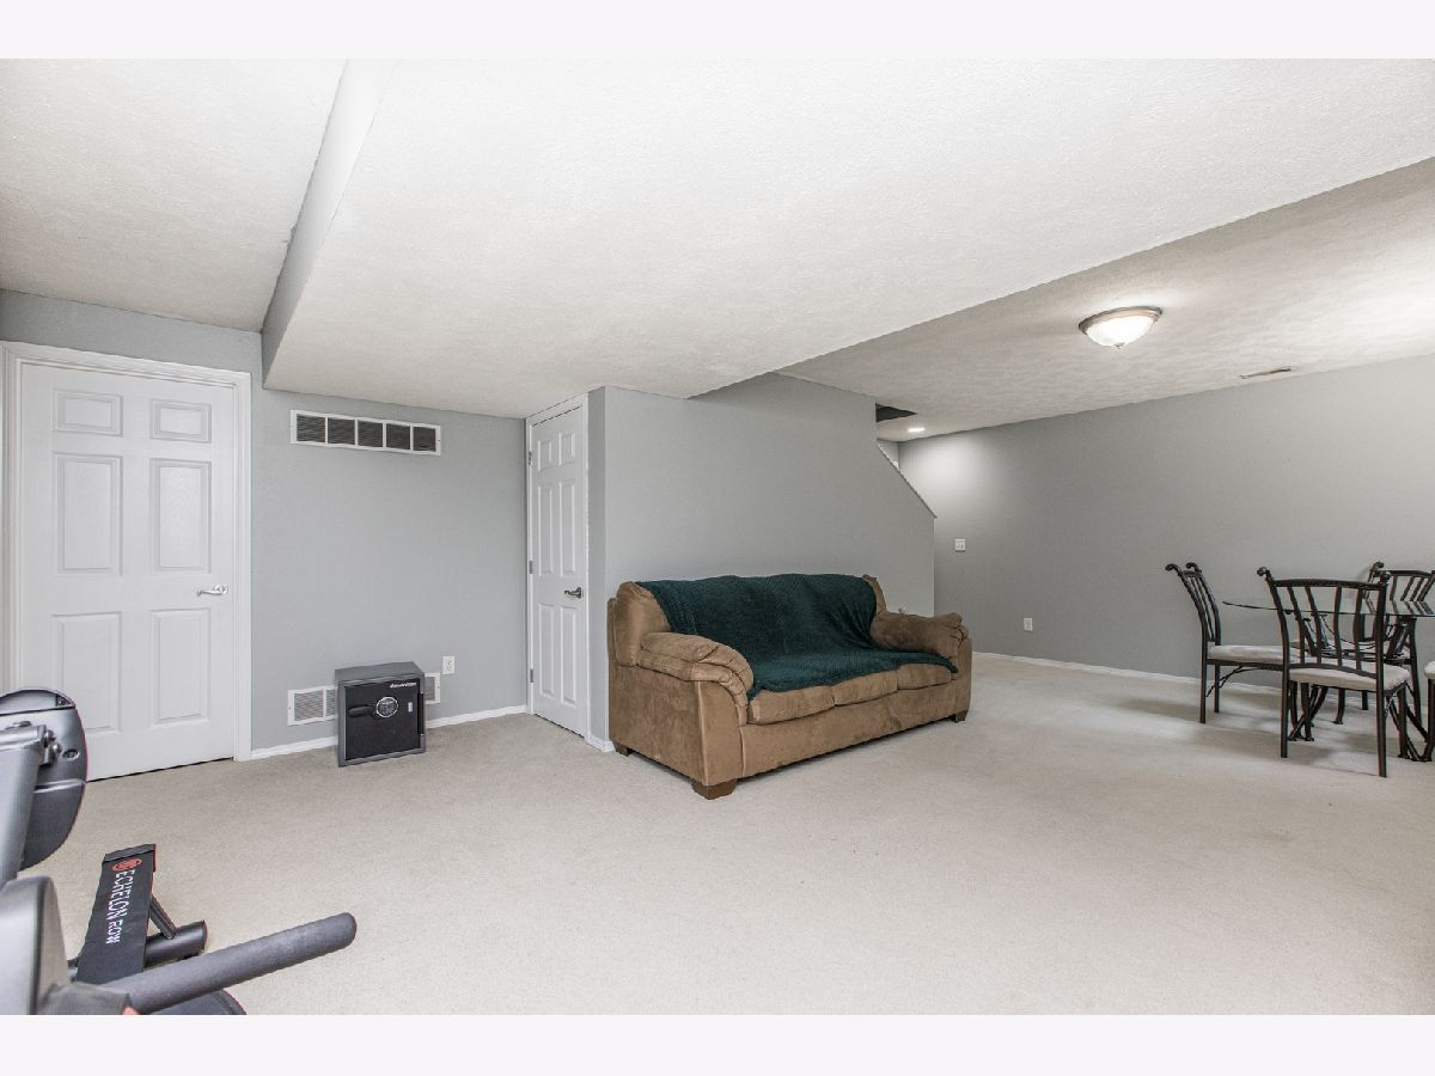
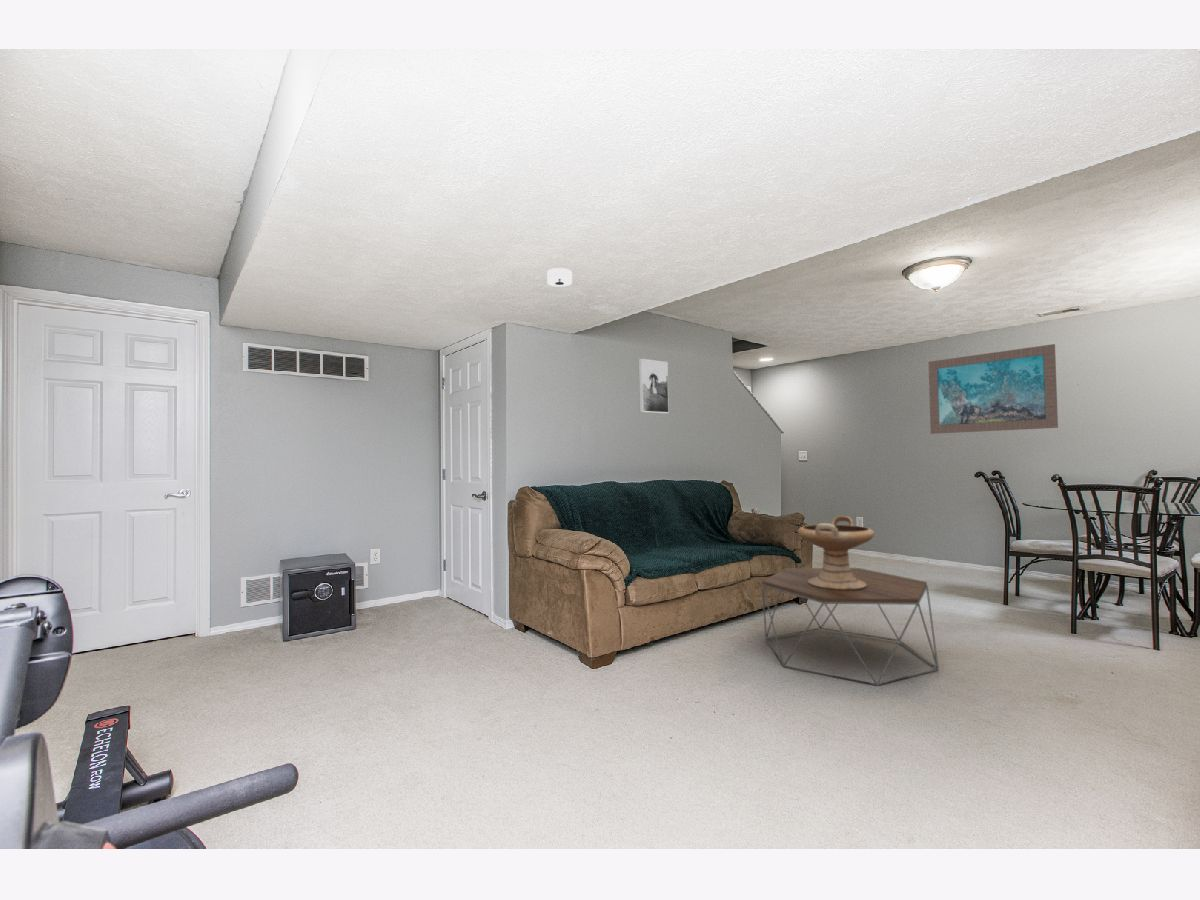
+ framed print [638,357,670,415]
+ coffee table [761,567,940,687]
+ decorative bowl [797,515,876,590]
+ smoke detector [546,267,573,288]
+ wall art [927,343,1059,435]
